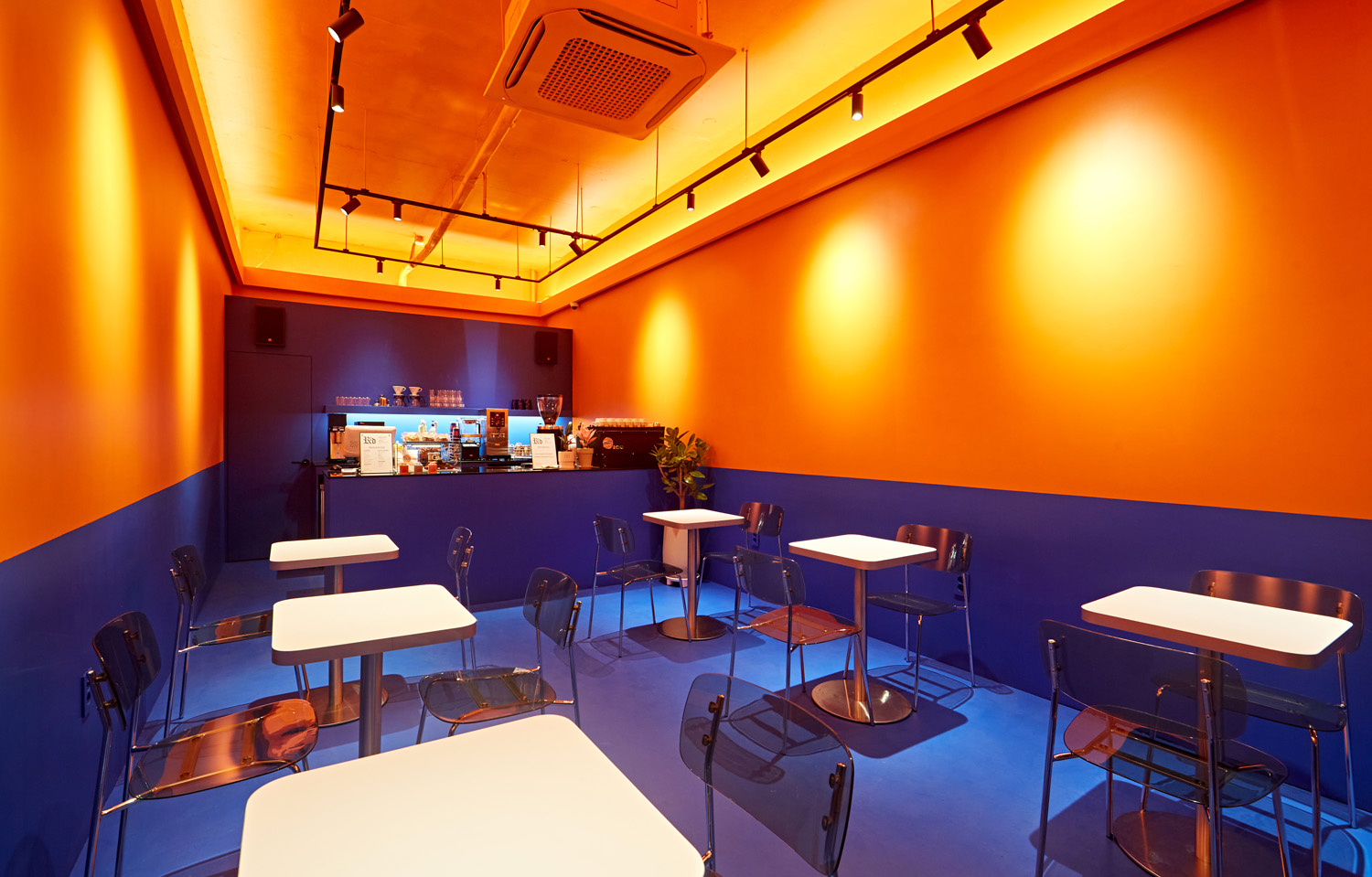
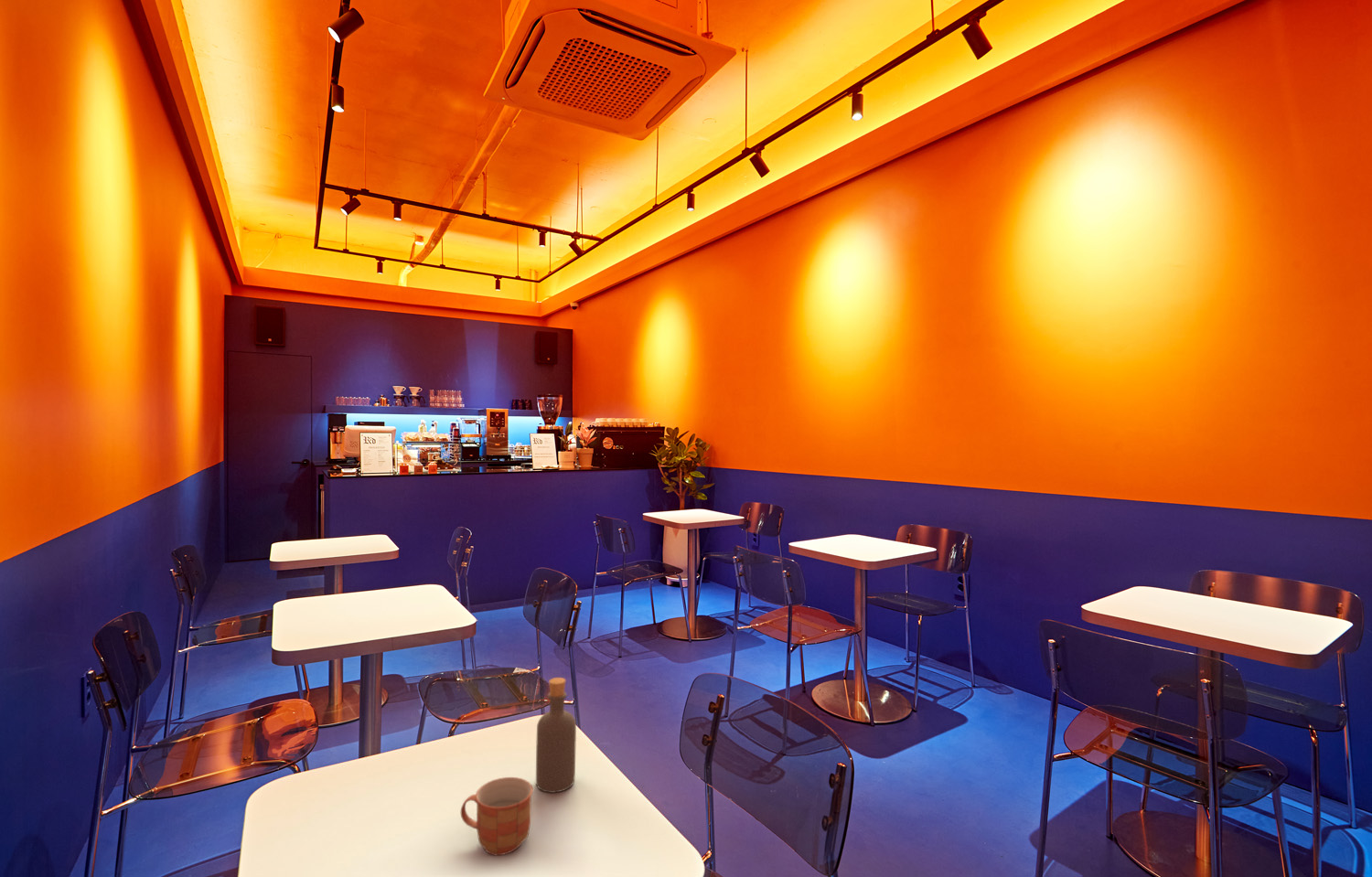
+ mug [460,776,534,856]
+ bottle [535,677,577,794]
